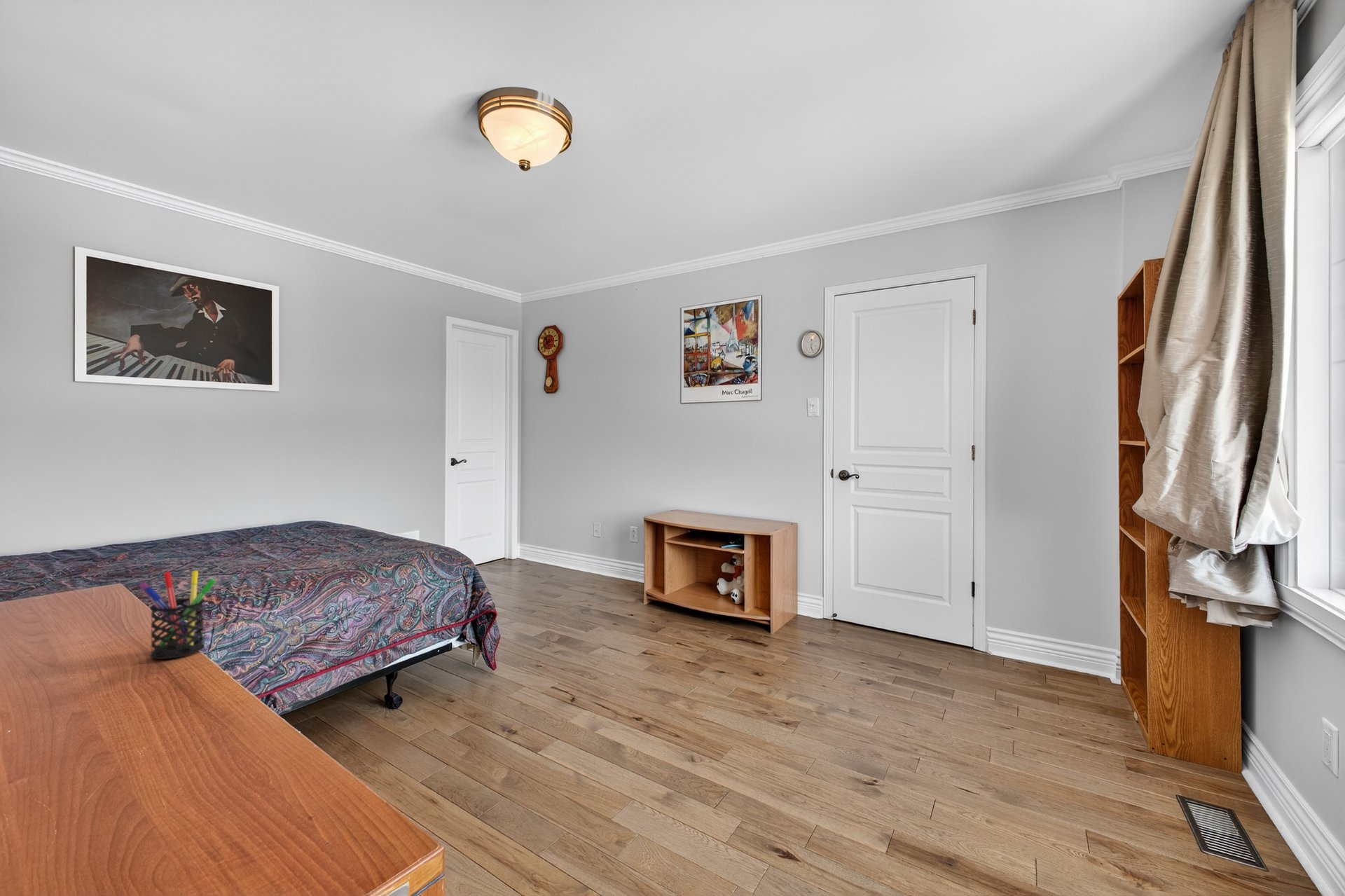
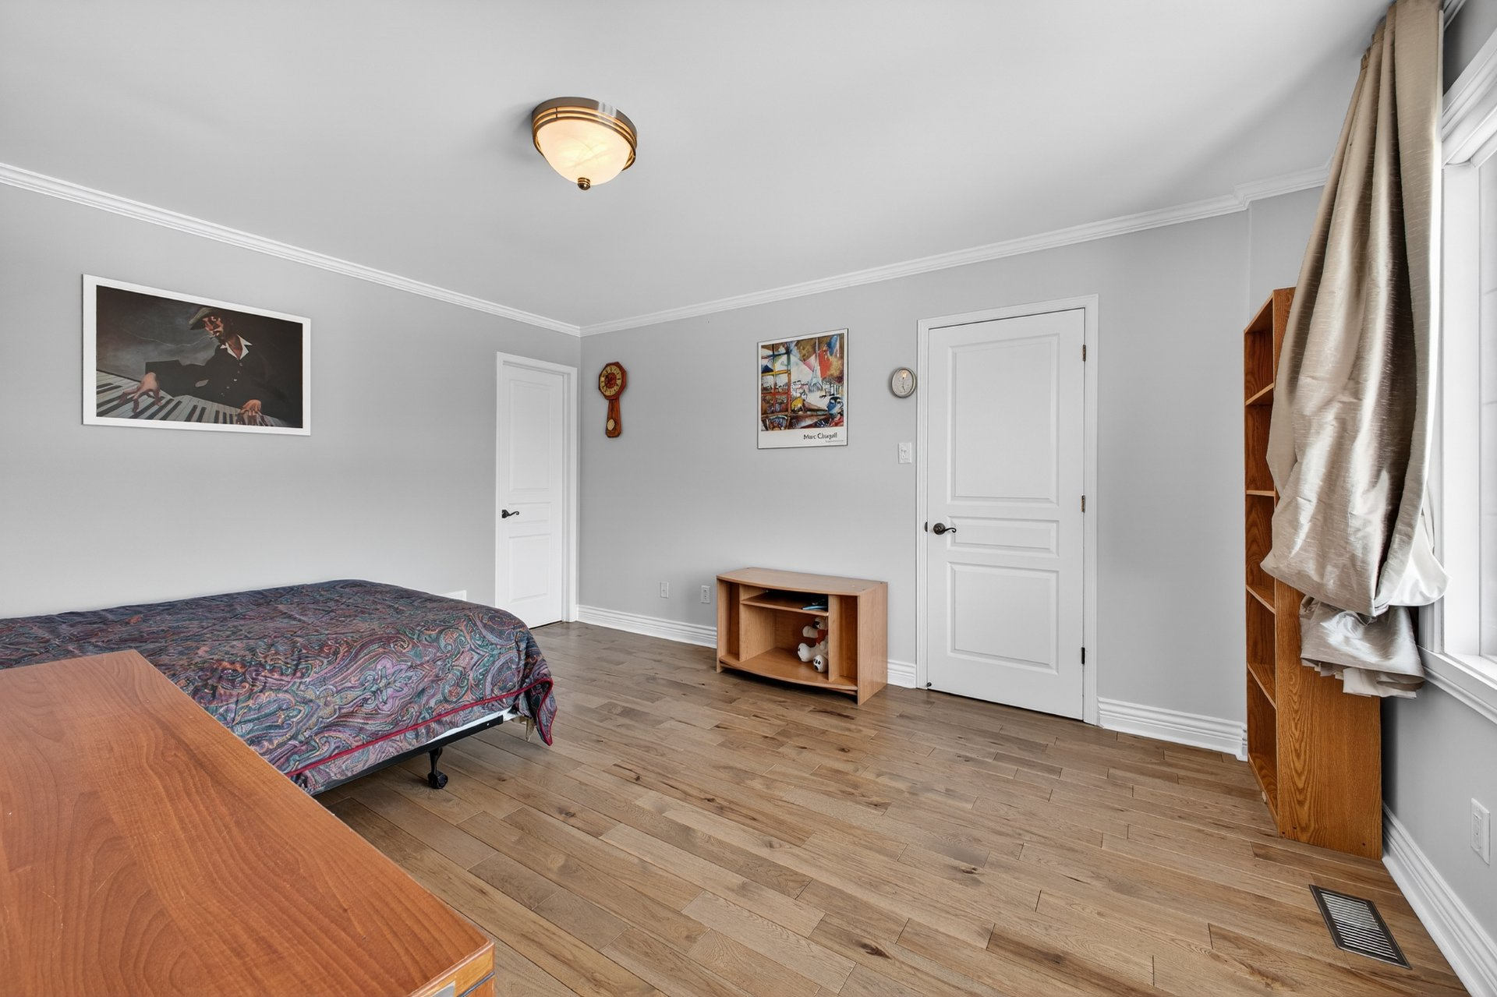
- pen holder [139,570,216,660]
